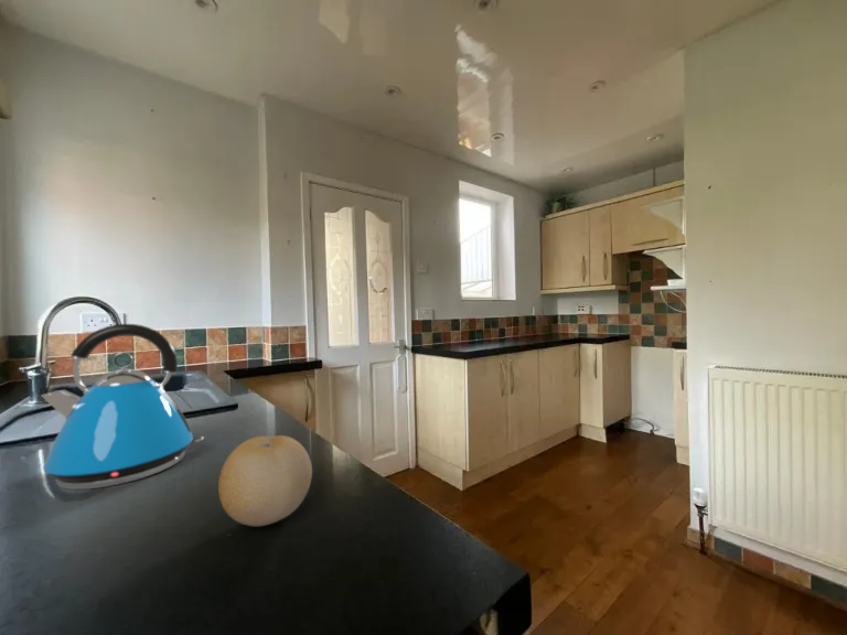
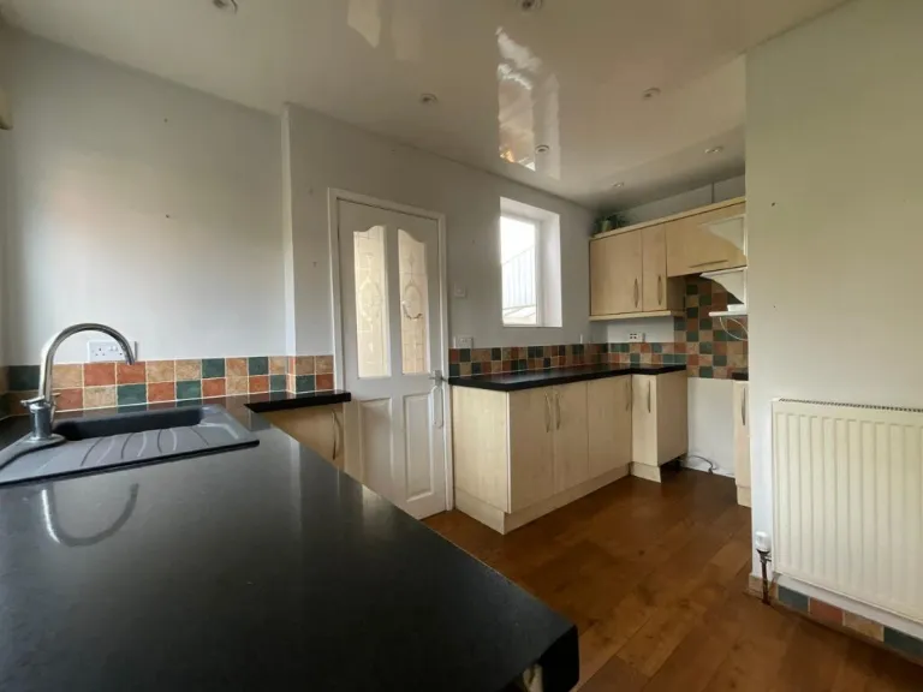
- fruit [217,434,313,527]
- kettle [40,323,205,491]
